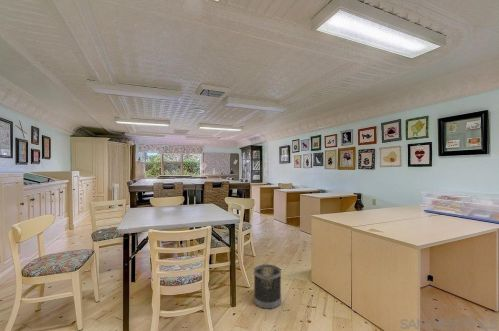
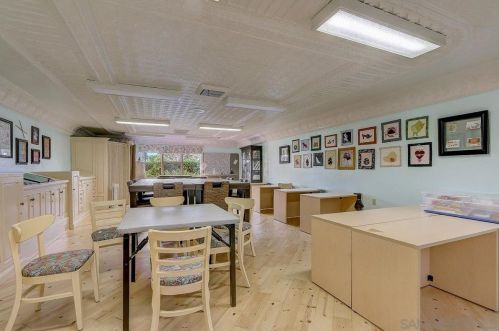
- wastebasket [253,263,282,310]
